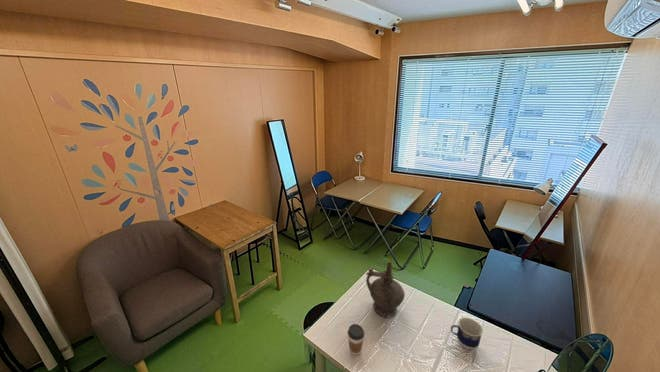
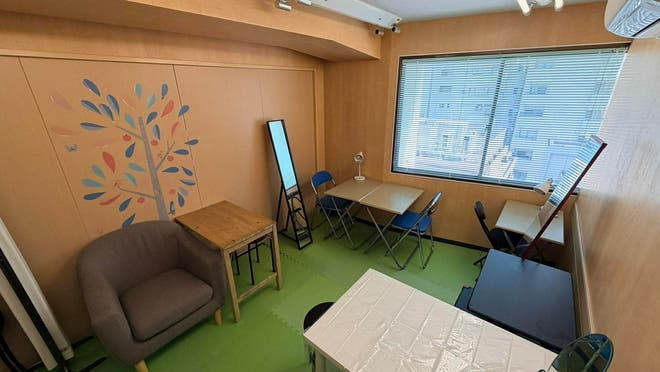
- cup [450,316,484,350]
- ceremonial vessel [365,261,406,318]
- coffee cup [347,323,366,356]
